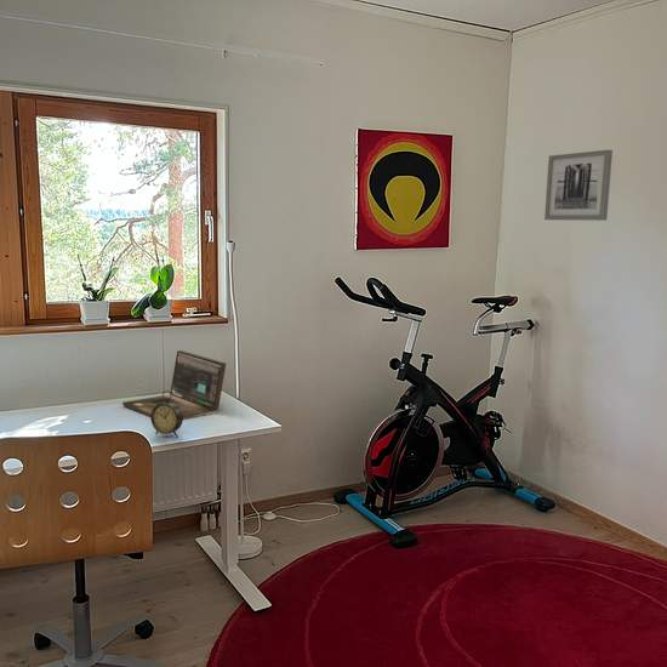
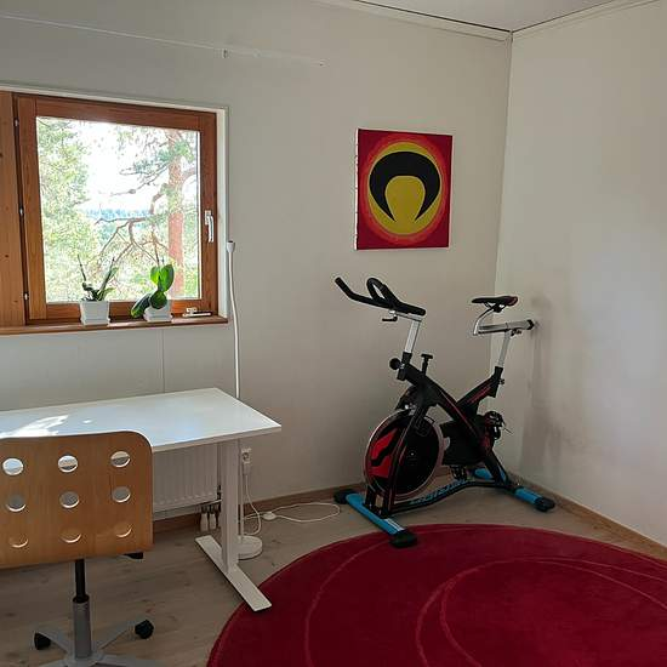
- wall art [543,149,614,222]
- alarm clock [149,389,184,439]
- laptop [121,349,227,421]
